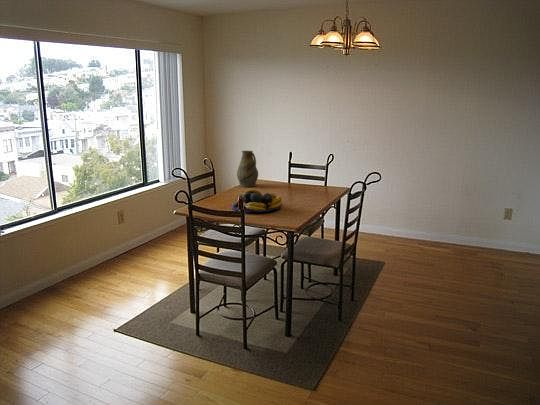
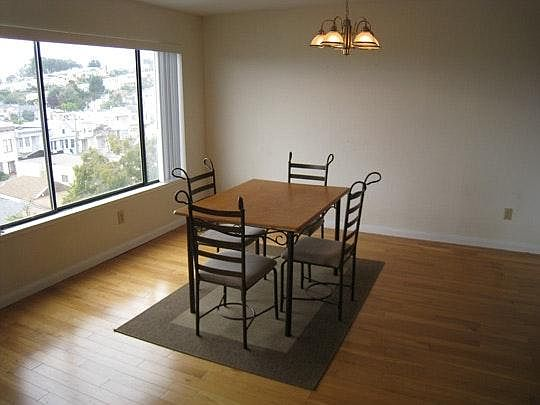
- pitcher [236,150,259,188]
- fruit bowl [231,189,283,213]
